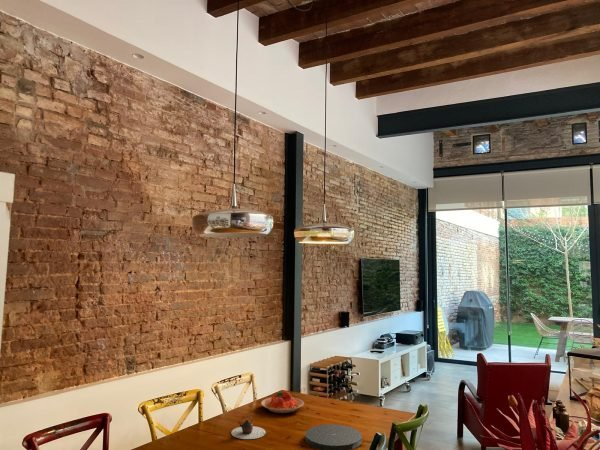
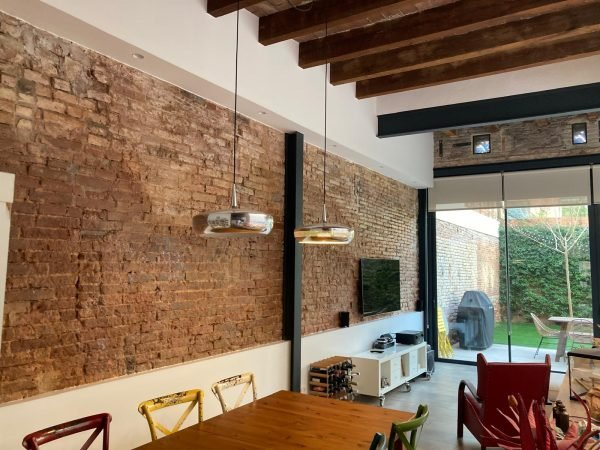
- plate [260,390,305,414]
- teapot [230,416,267,440]
- plate [305,423,363,450]
